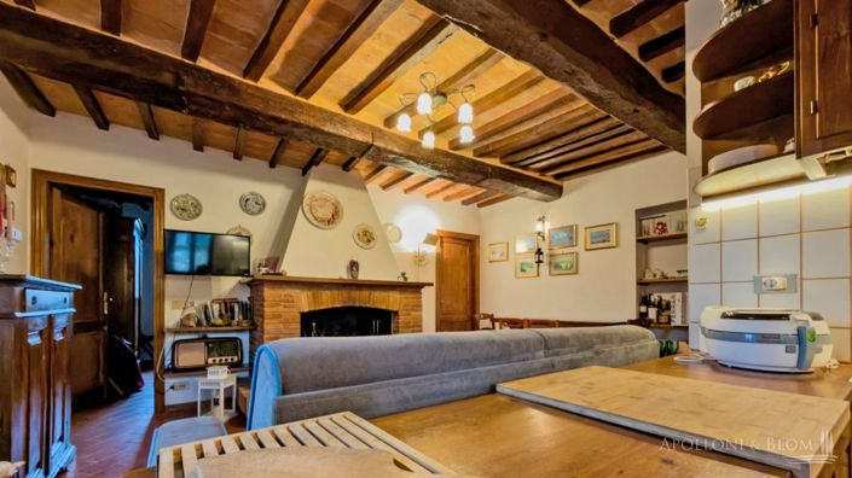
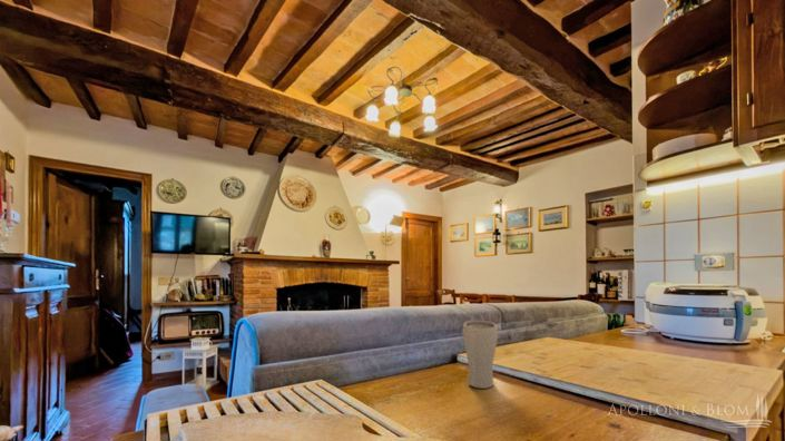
+ drinking glass [462,320,499,390]
